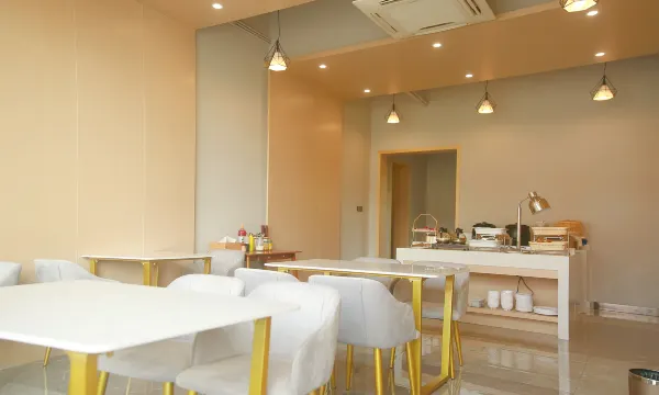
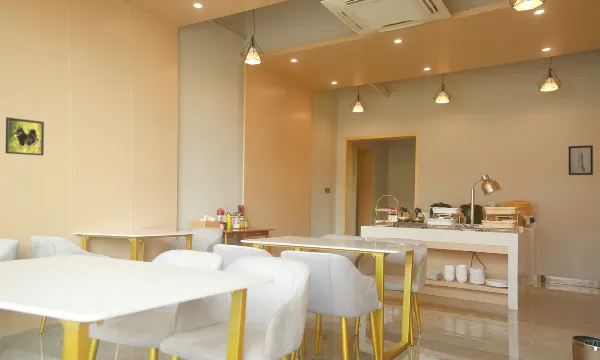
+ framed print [5,116,45,156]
+ wall art [568,144,594,176]
